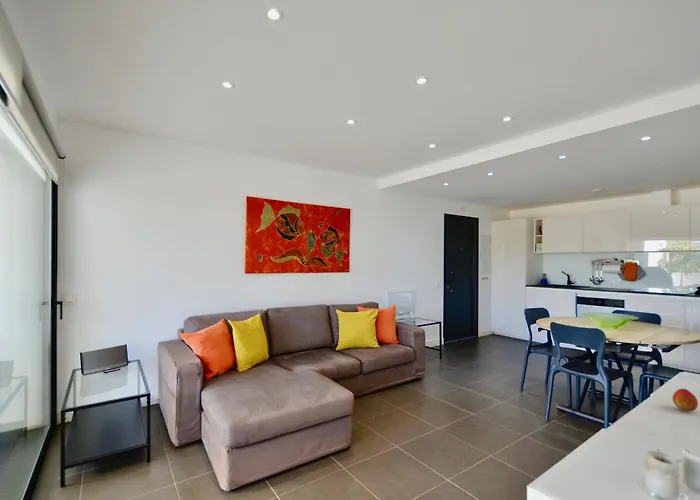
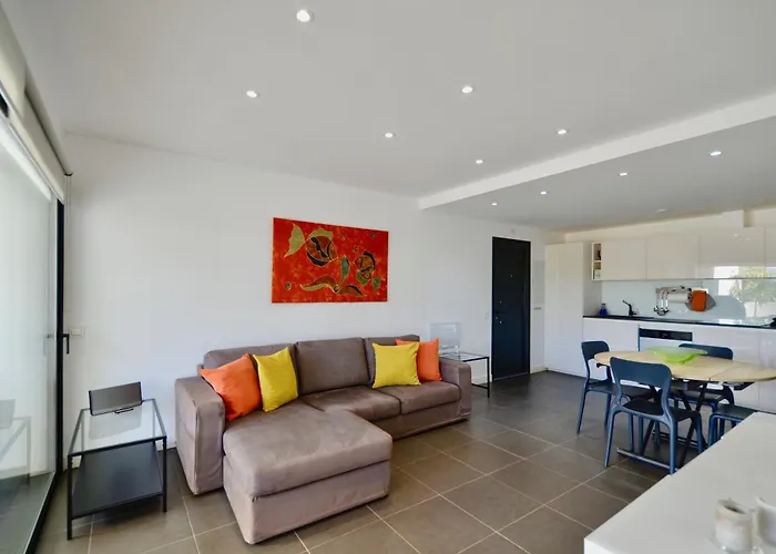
- peach [672,388,699,412]
